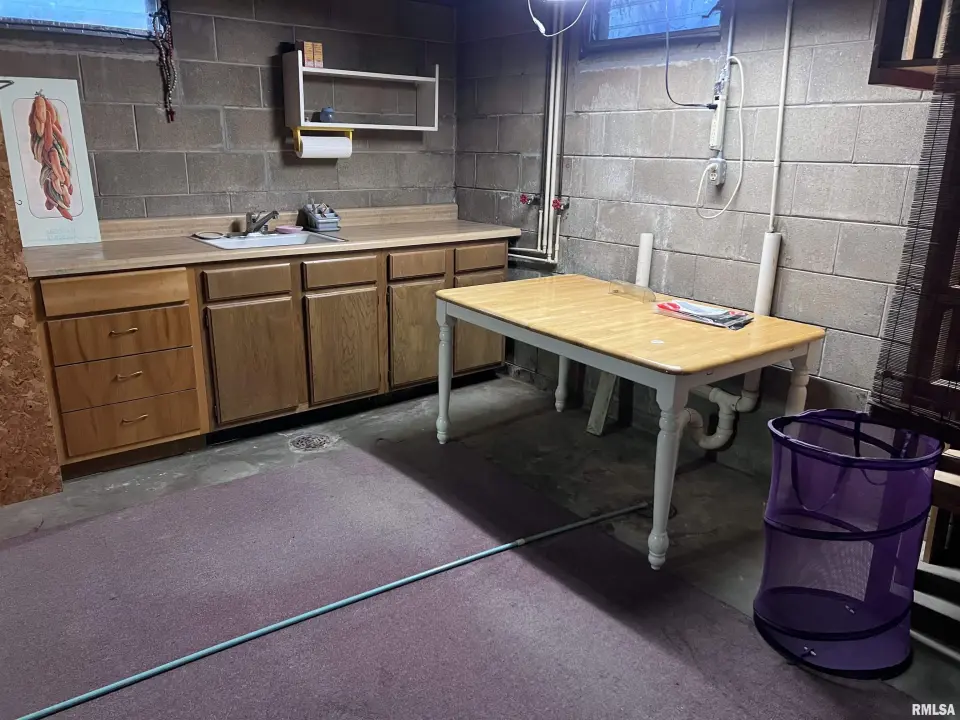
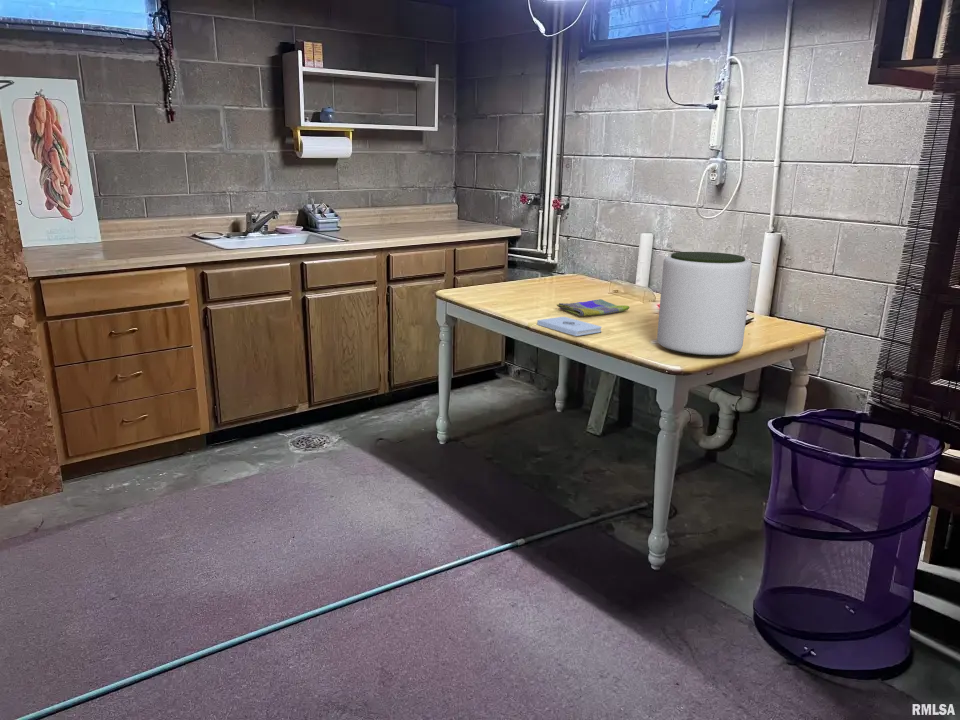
+ notepad [536,316,603,337]
+ dish towel [556,298,630,317]
+ plant pot [656,251,753,358]
